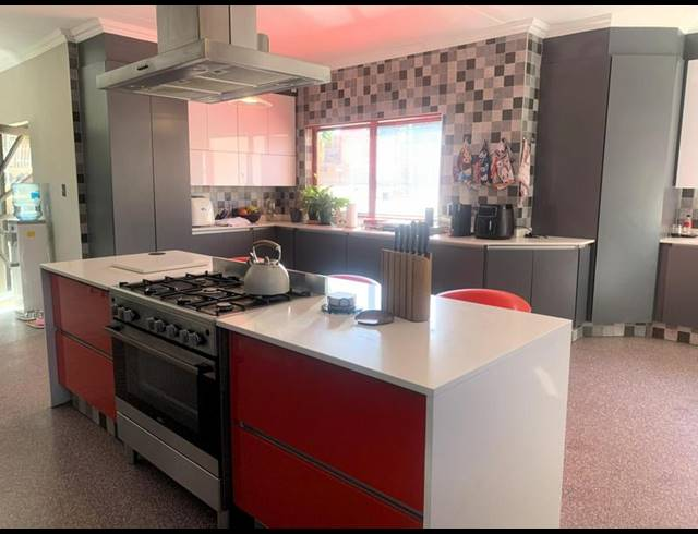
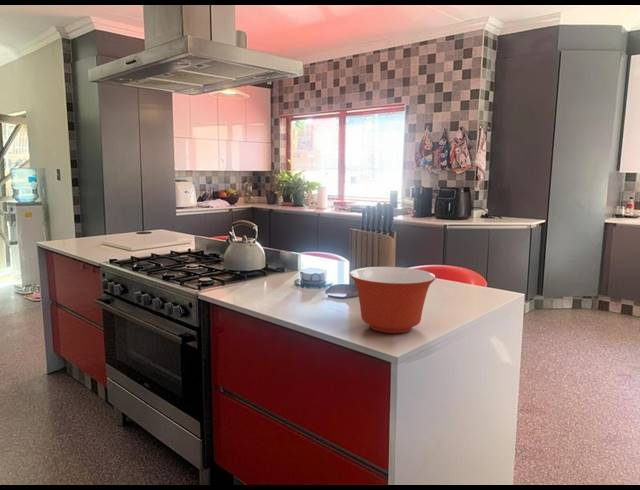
+ mixing bowl [349,266,437,334]
